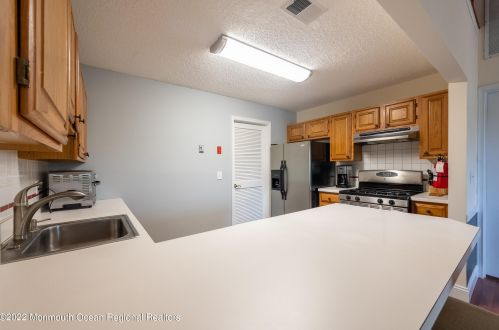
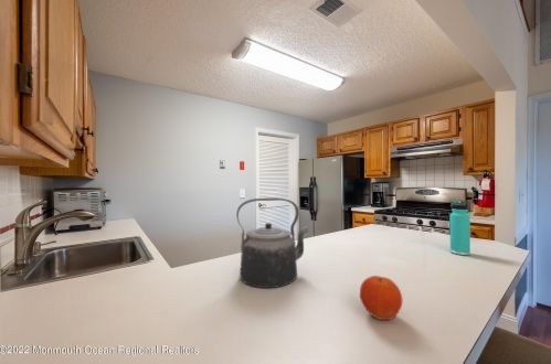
+ thermos bottle [449,199,471,256]
+ kettle [235,196,309,289]
+ fruit [359,275,403,321]
